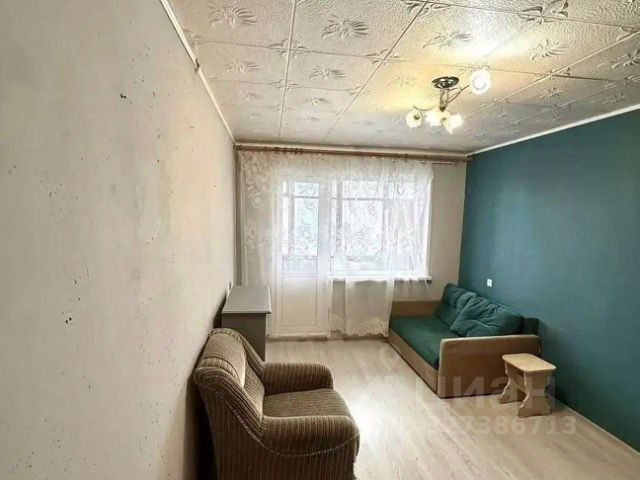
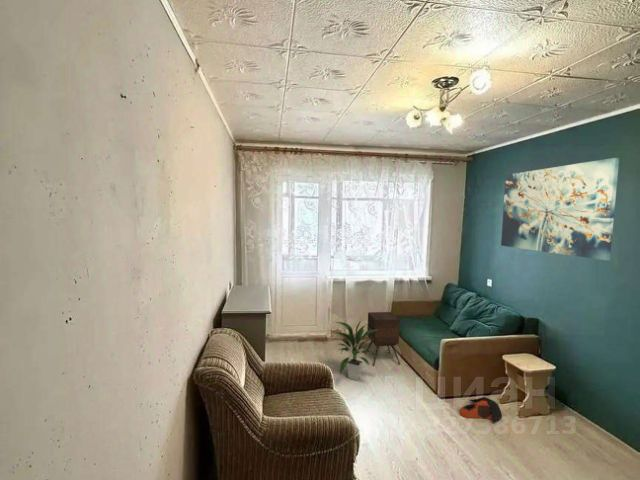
+ side table [366,311,401,367]
+ wall art [500,157,620,261]
+ bag [459,396,503,422]
+ indoor plant [332,320,378,381]
